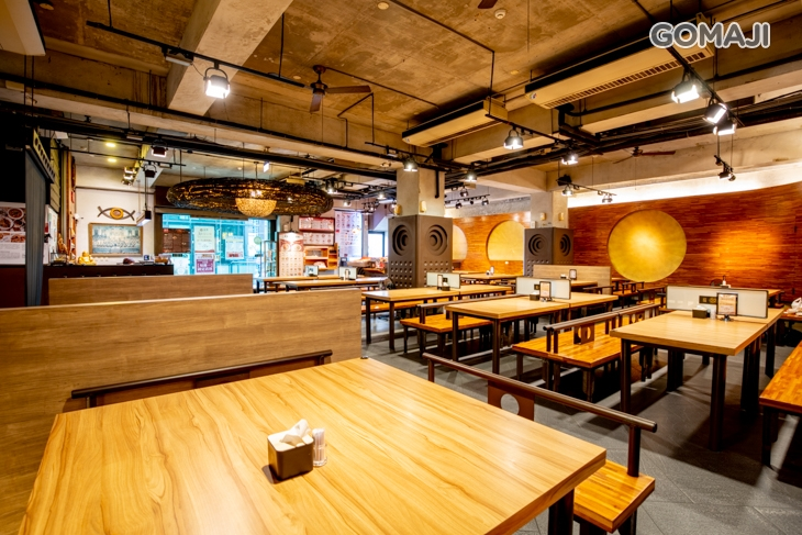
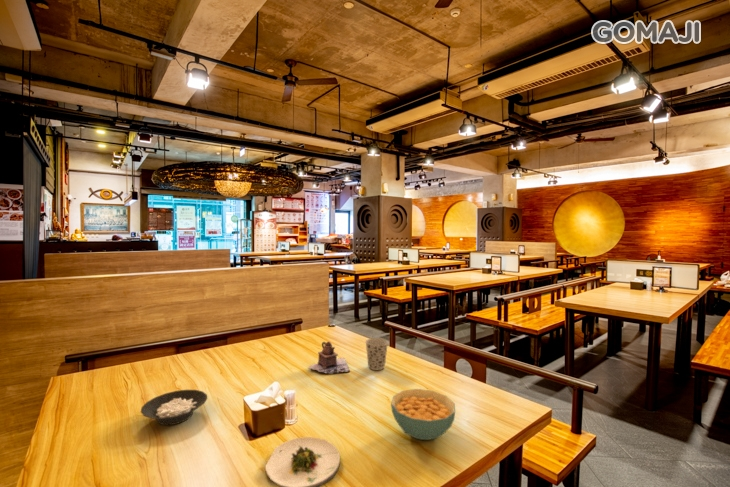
+ cup [365,337,389,371]
+ cereal bowl [140,389,208,426]
+ cereal bowl [390,388,456,441]
+ salad plate [264,436,341,487]
+ teapot [308,341,350,374]
